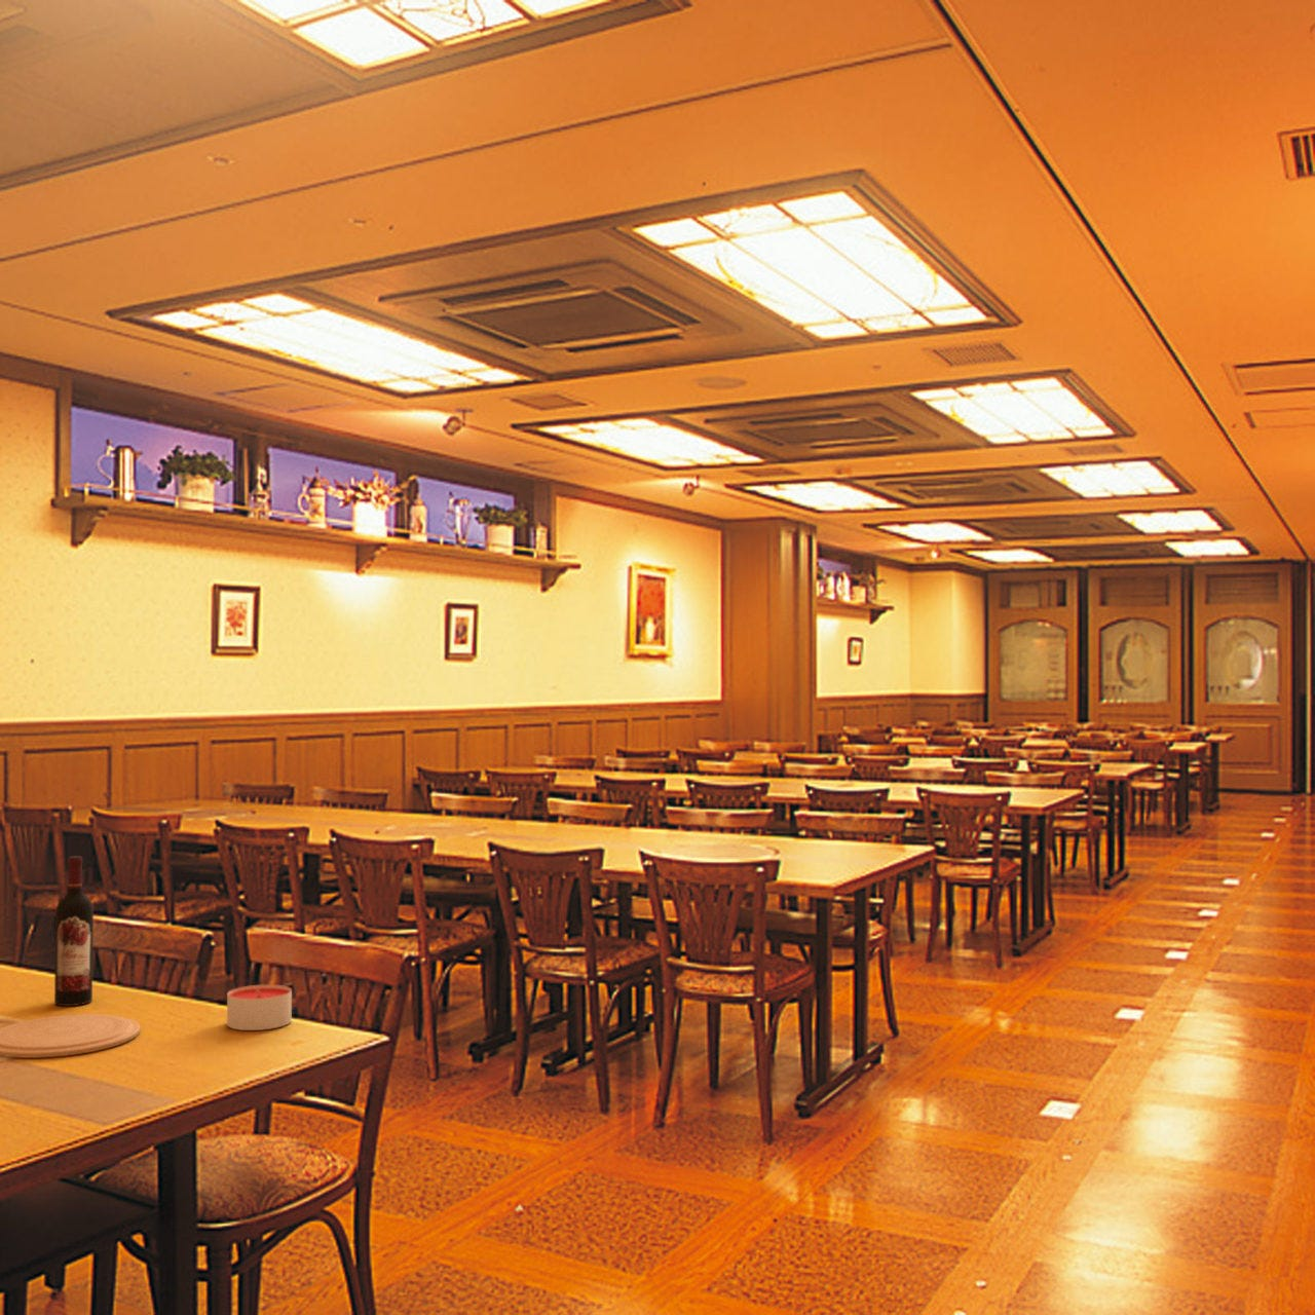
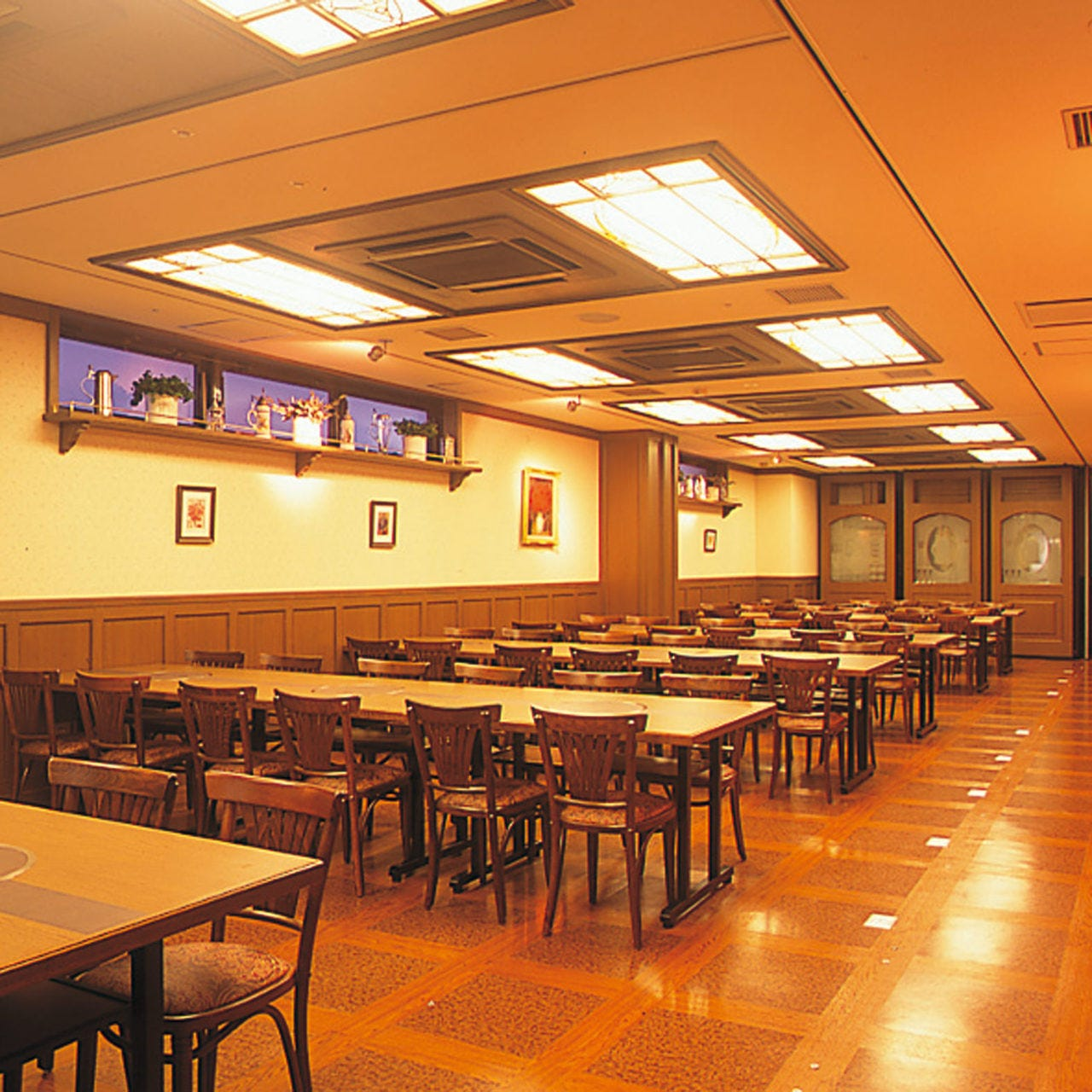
- candle [226,984,293,1032]
- plate [0,1013,141,1060]
- wine bottle [53,855,94,1007]
